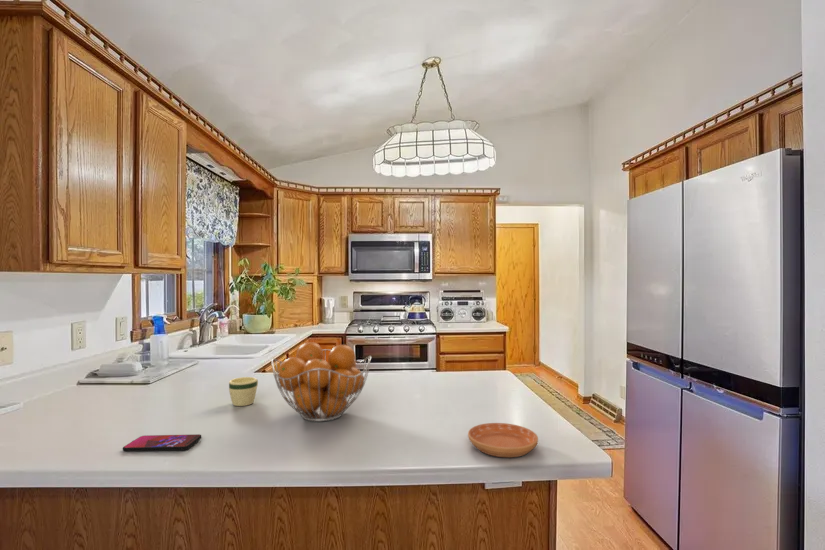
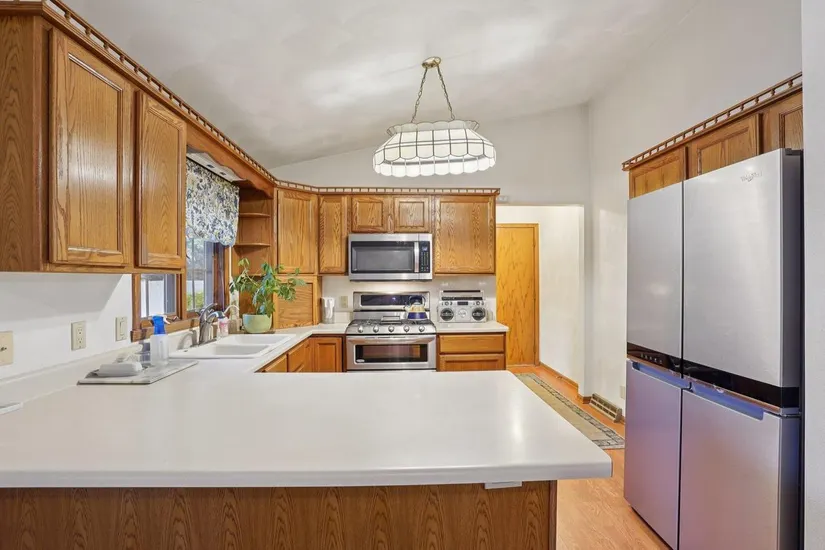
- fruit basket [270,341,372,423]
- smartphone [122,433,202,452]
- saucer [467,422,539,458]
- mug [228,376,259,407]
